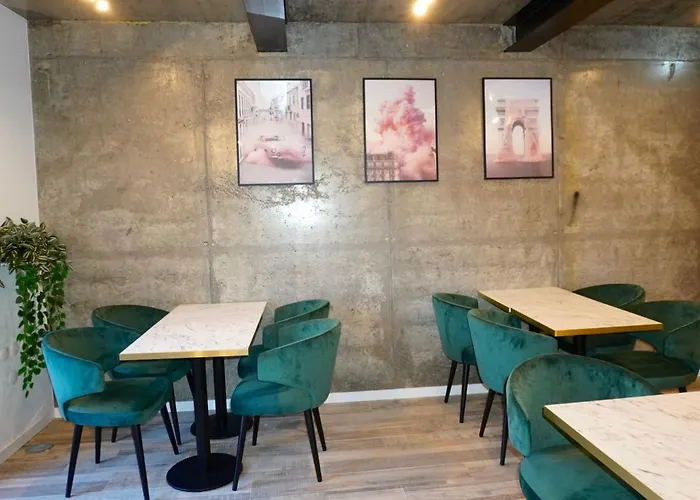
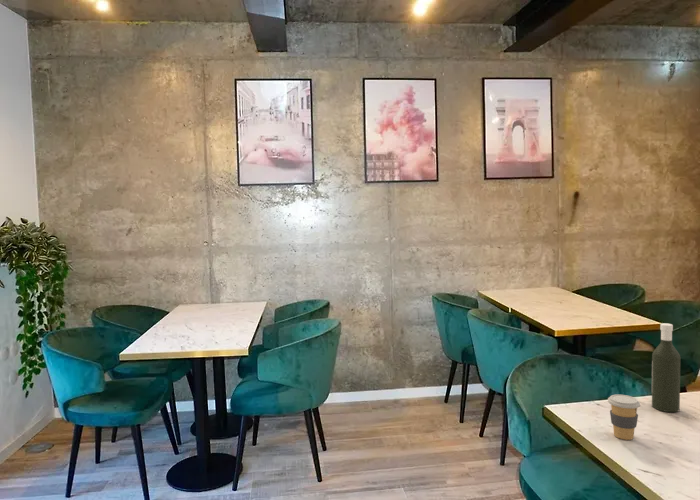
+ bottle [651,322,681,413]
+ coffee cup [607,394,641,441]
